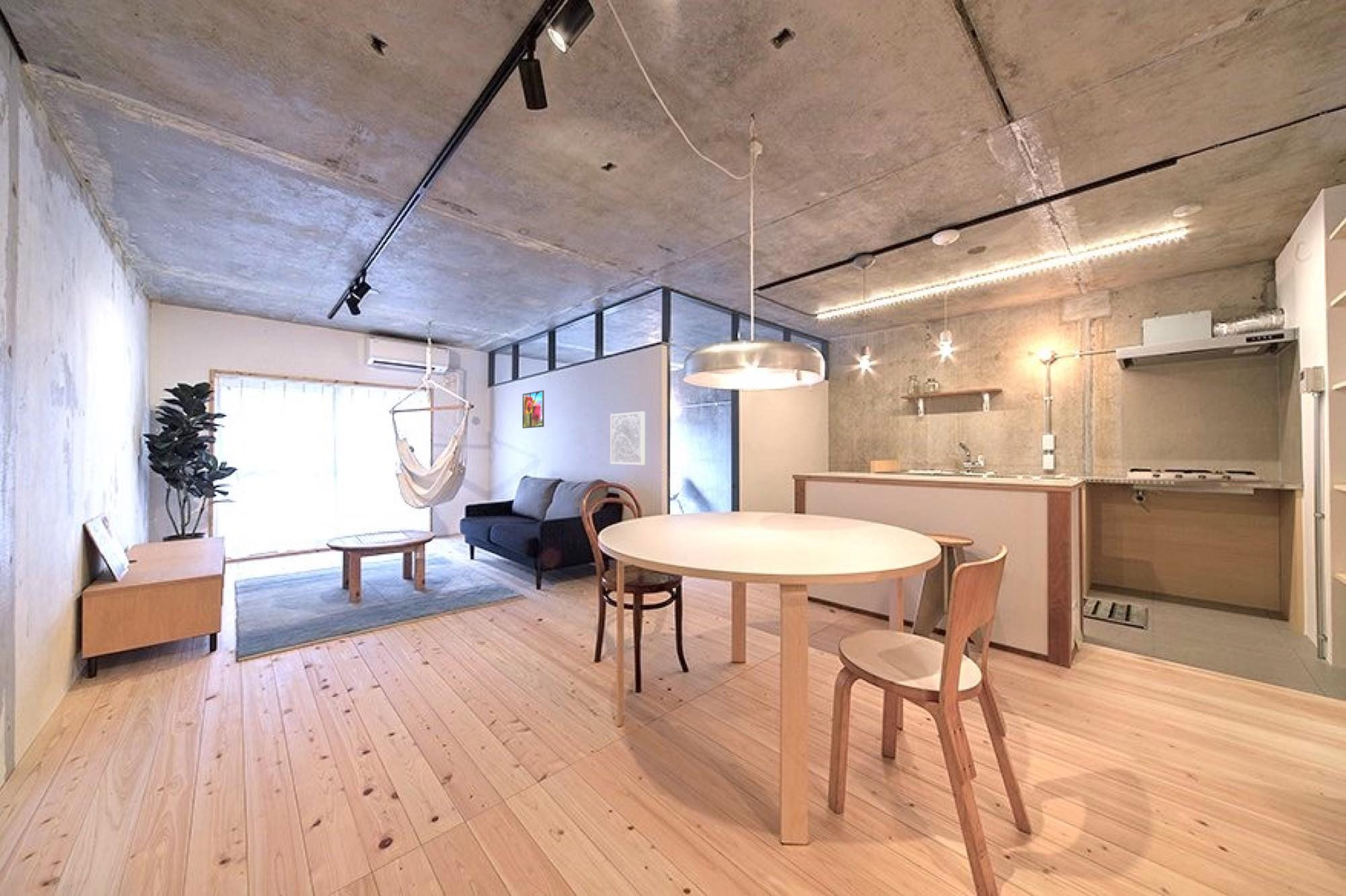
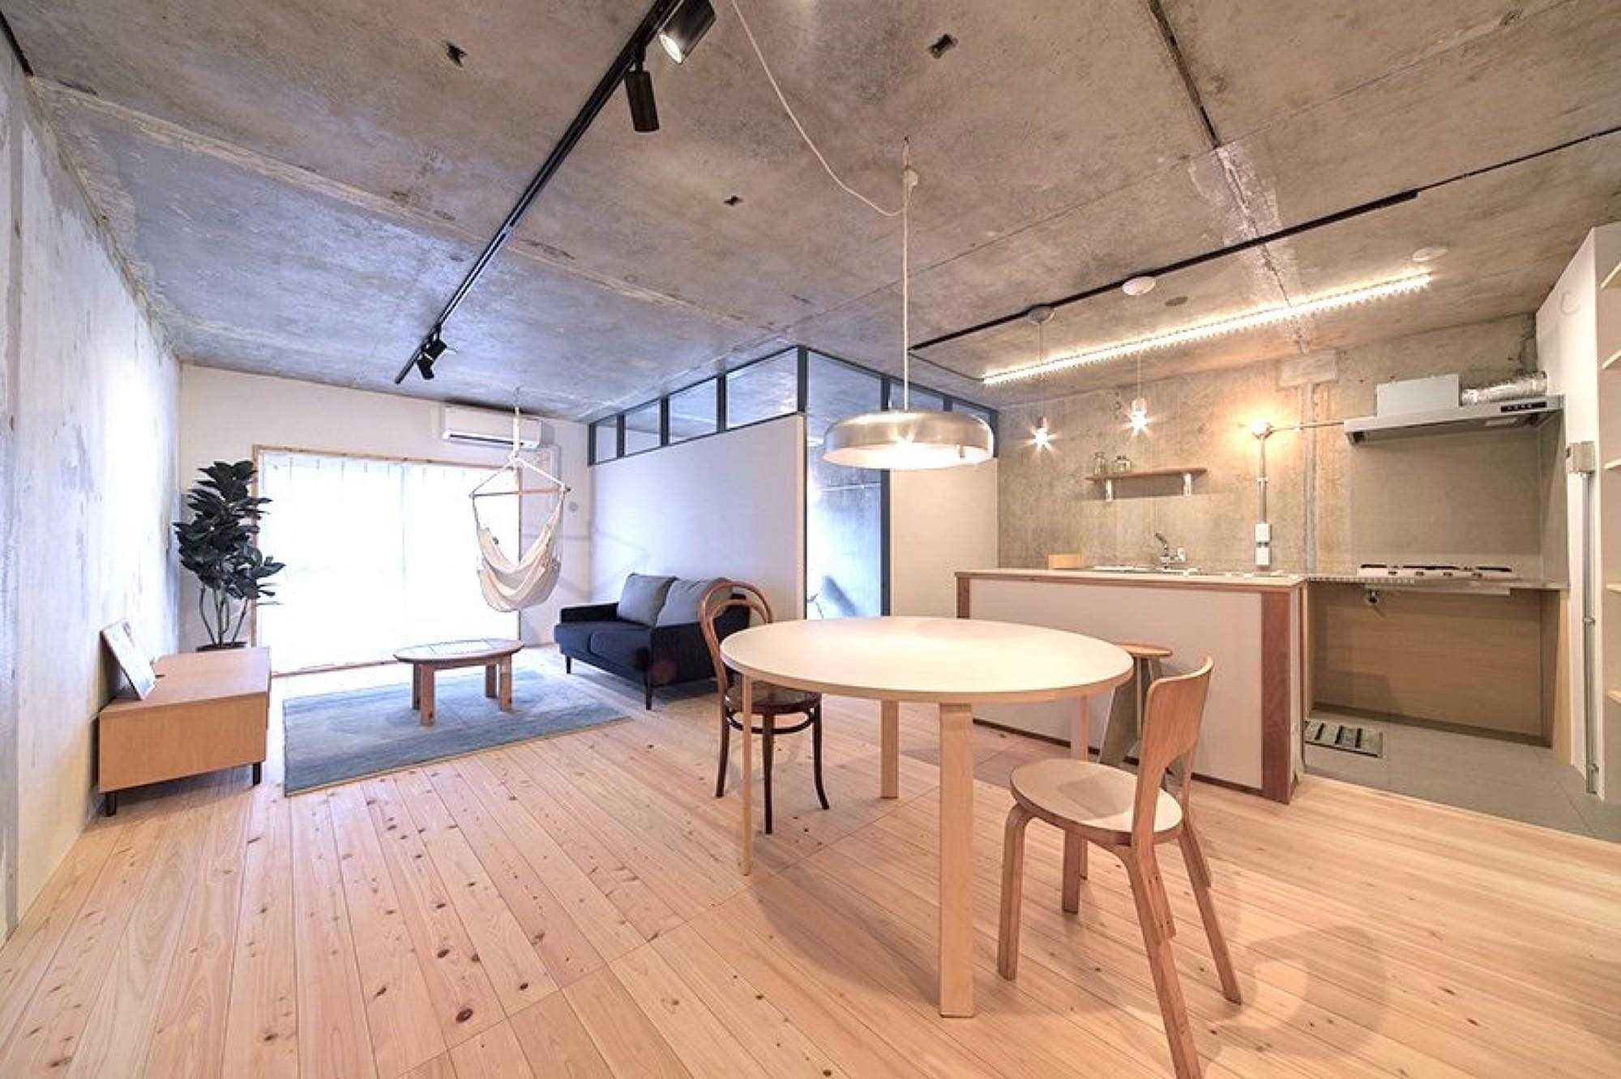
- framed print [522,389,545,429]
- wall art [610,411,645,465]
